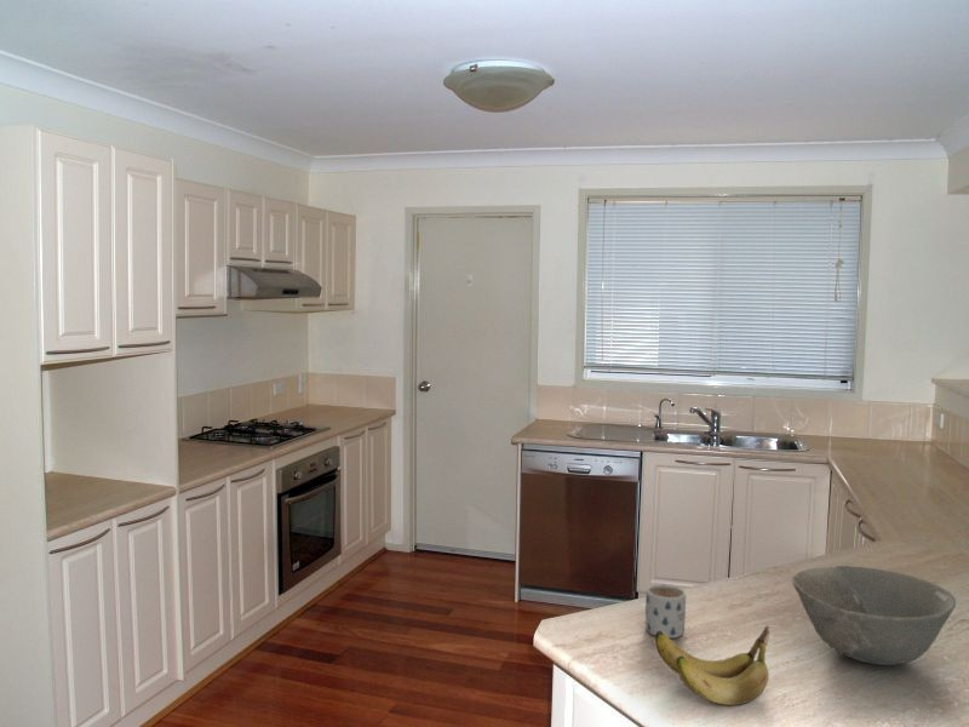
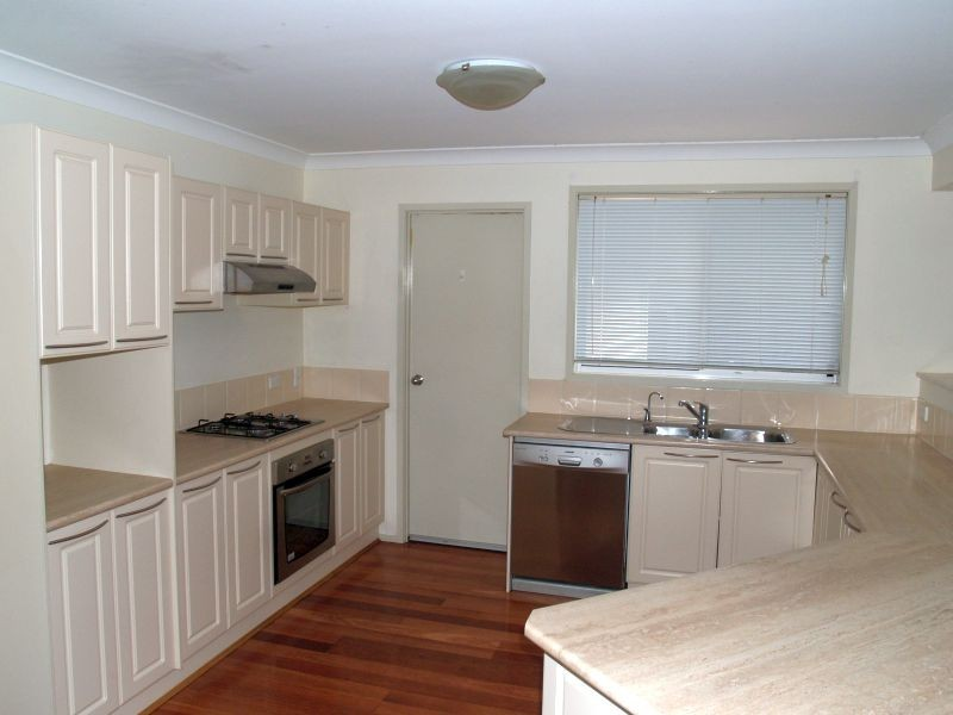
- mug [644,583,687,640]
- bowl [791,565,957,666]
- banana [654,625,770,706]
